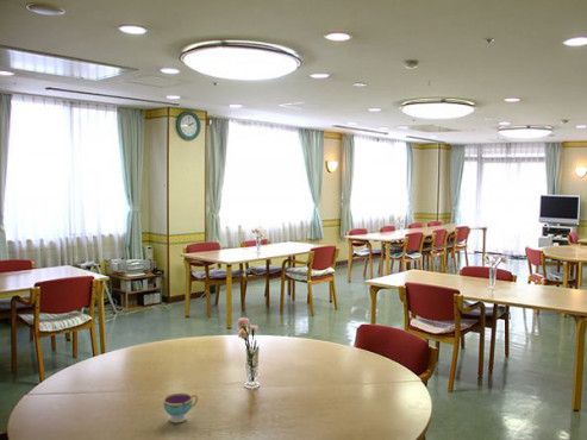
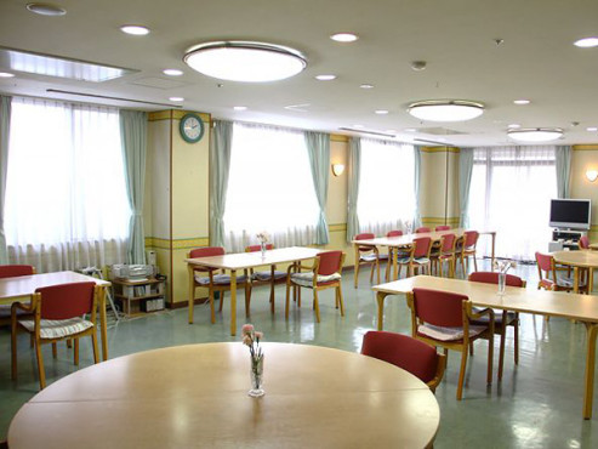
- teacup [162,392,199,423]
